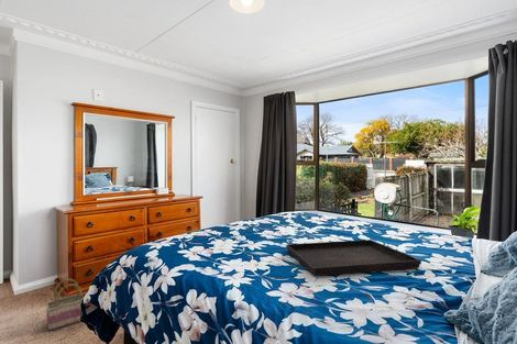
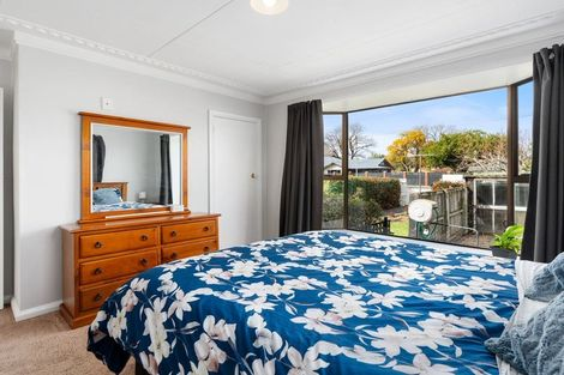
- serving tray [285,238,422,277]
- basket [45,278,88,332]
